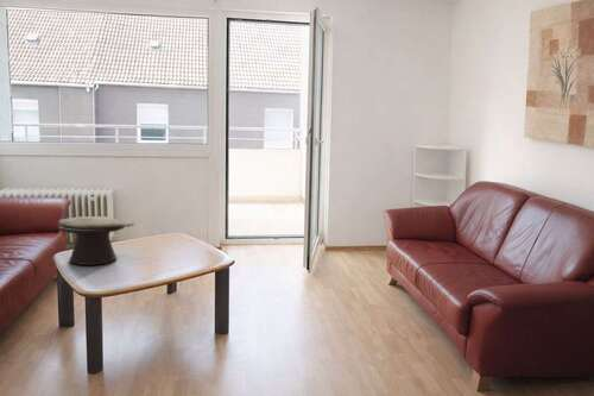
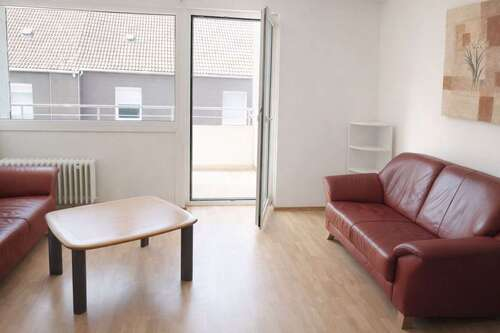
- decorative bowl [57,215,135,266]
